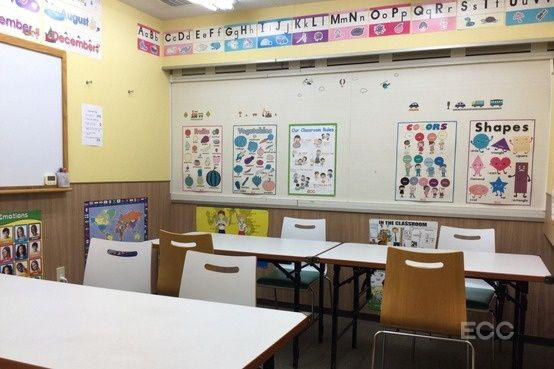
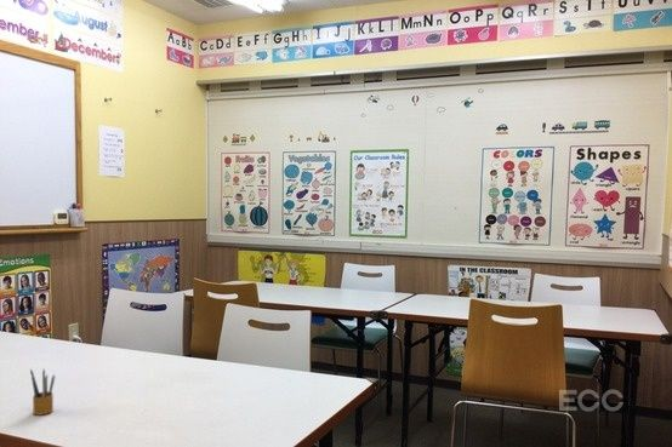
+ pencil box [29,368,57,417]
